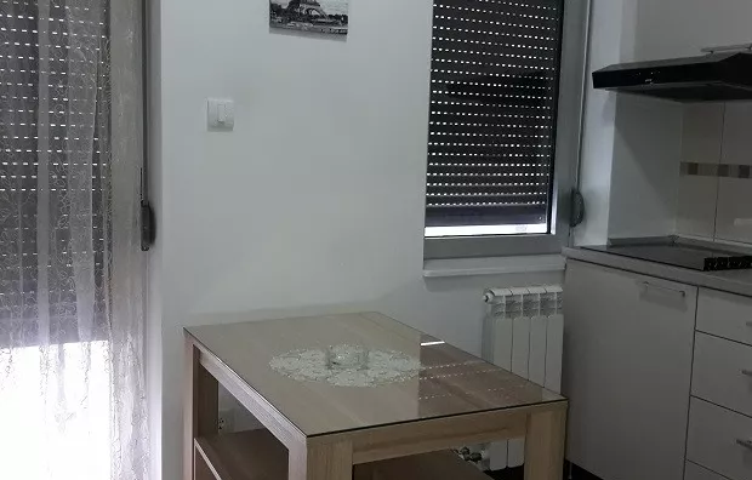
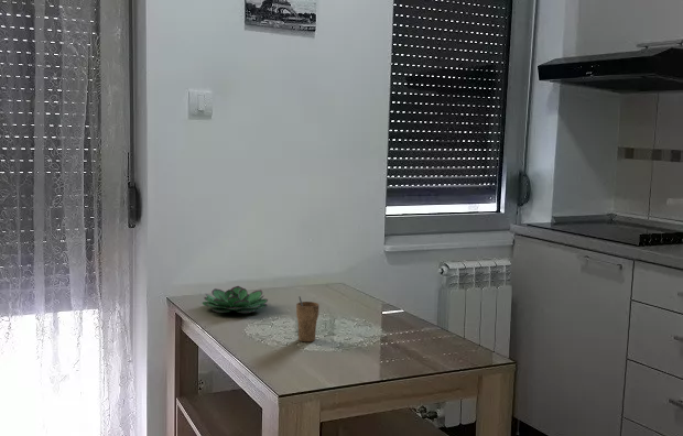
+ cup [295,295,321,342]
+ succulent plant [202,285,269,314]
